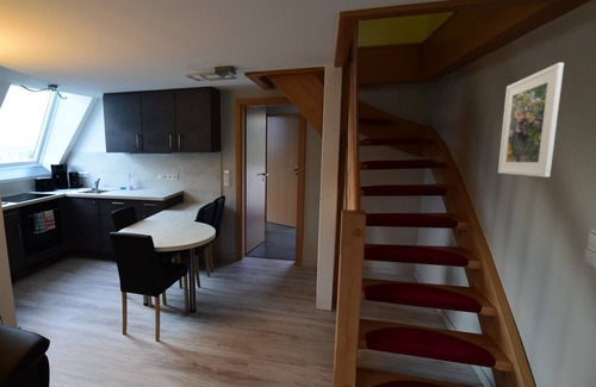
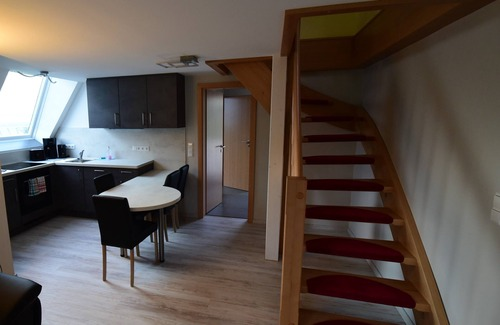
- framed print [497,62,565,179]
